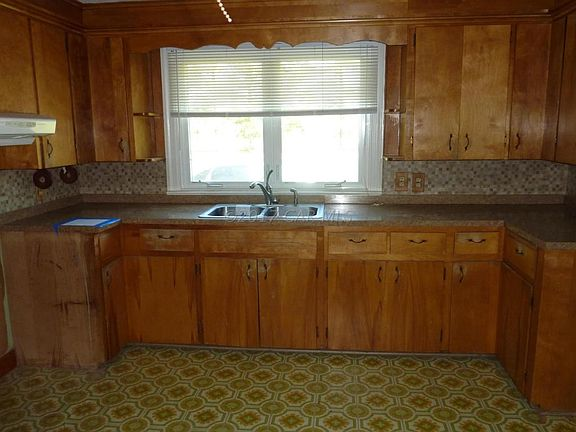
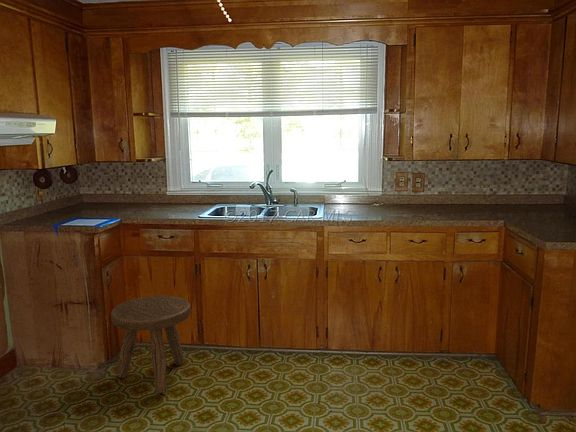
+ stool [110,295,192,394]
